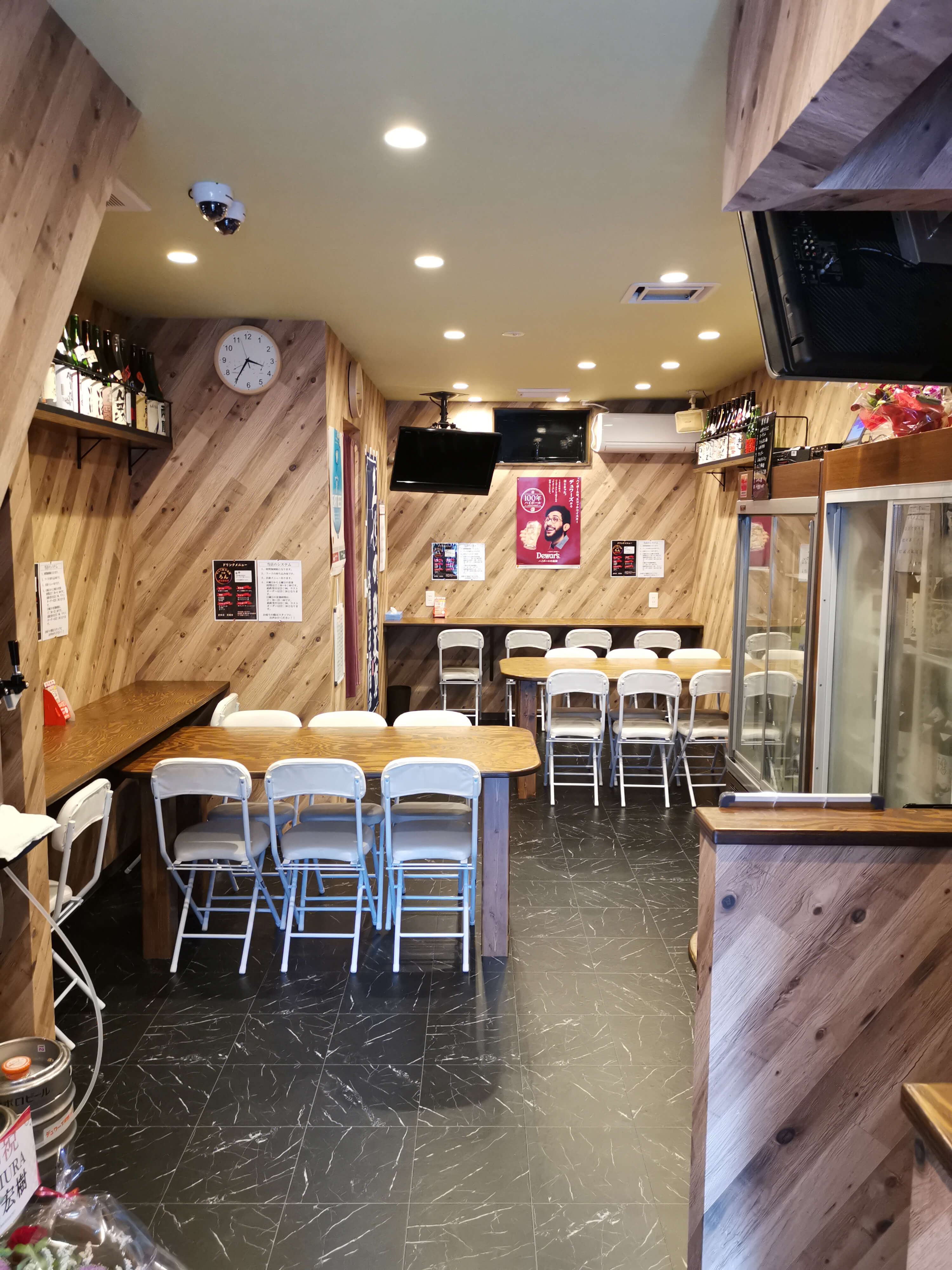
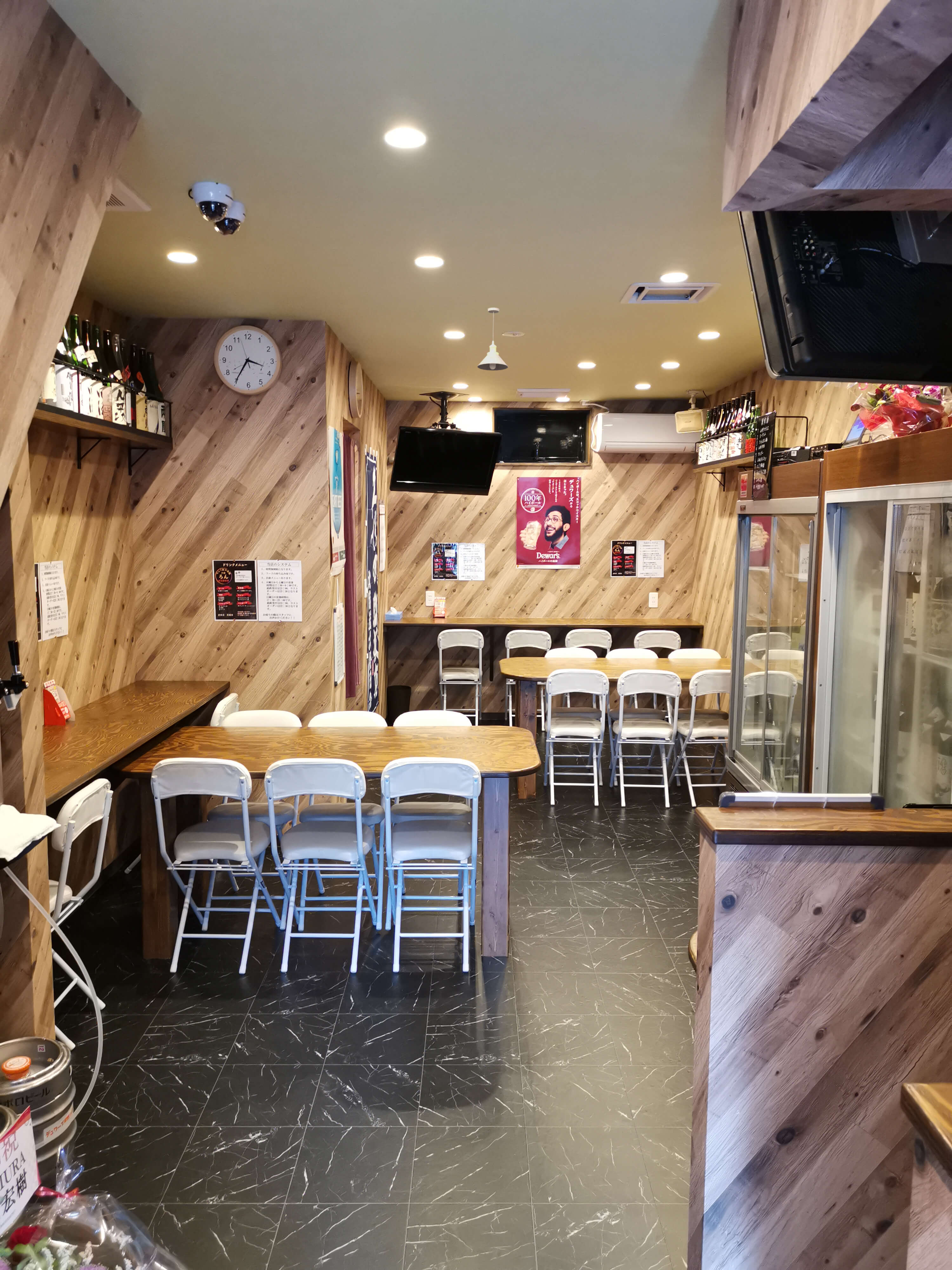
+ pendant light [477,307,509,371]
